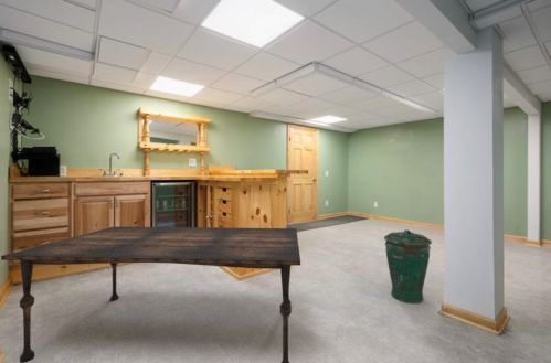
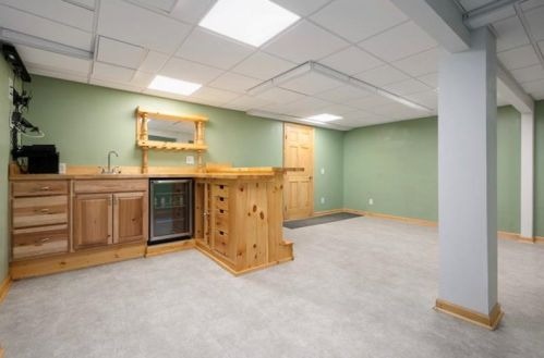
- dining table [0,226,301,363]
- trash can [383,228,433,305]
